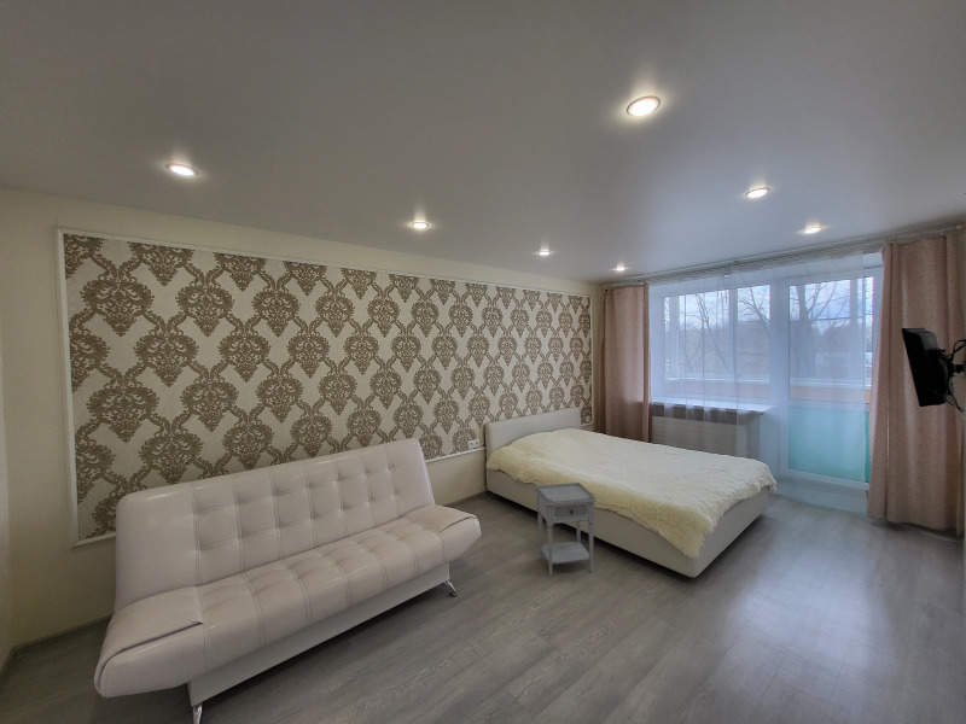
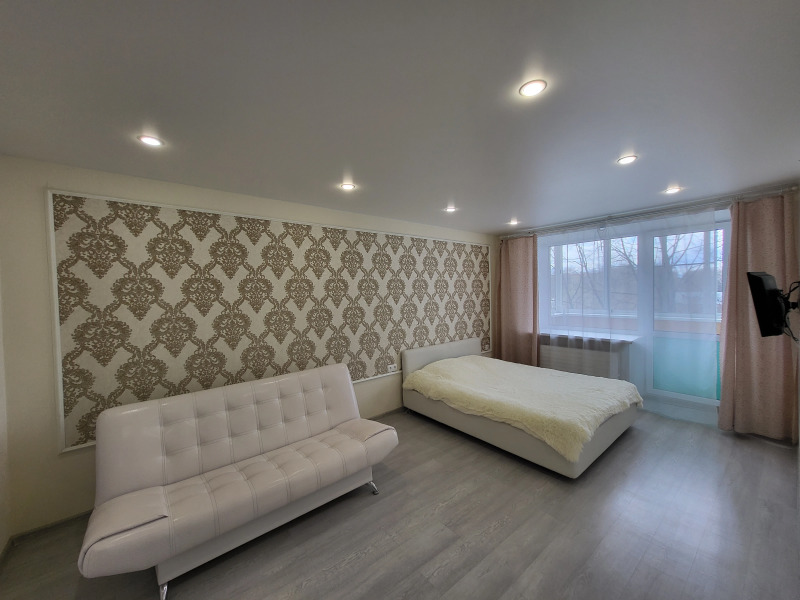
- nightstand [534,481,598,578]
